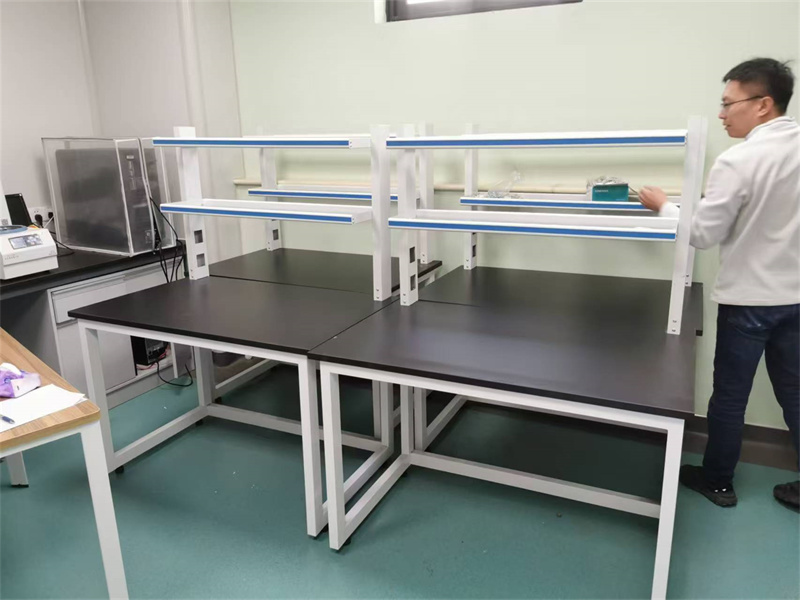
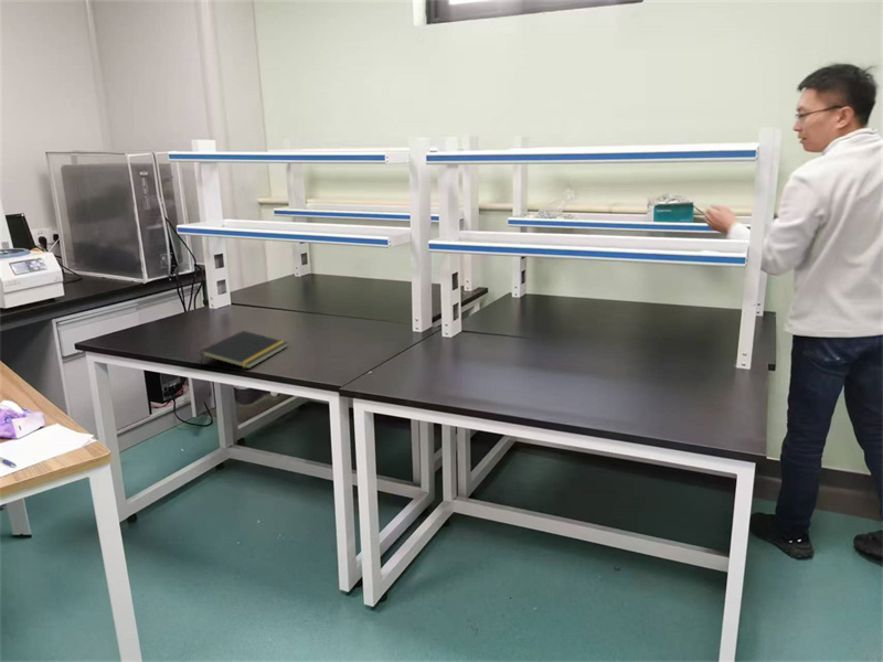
+ notepad [199,330,289,370]
